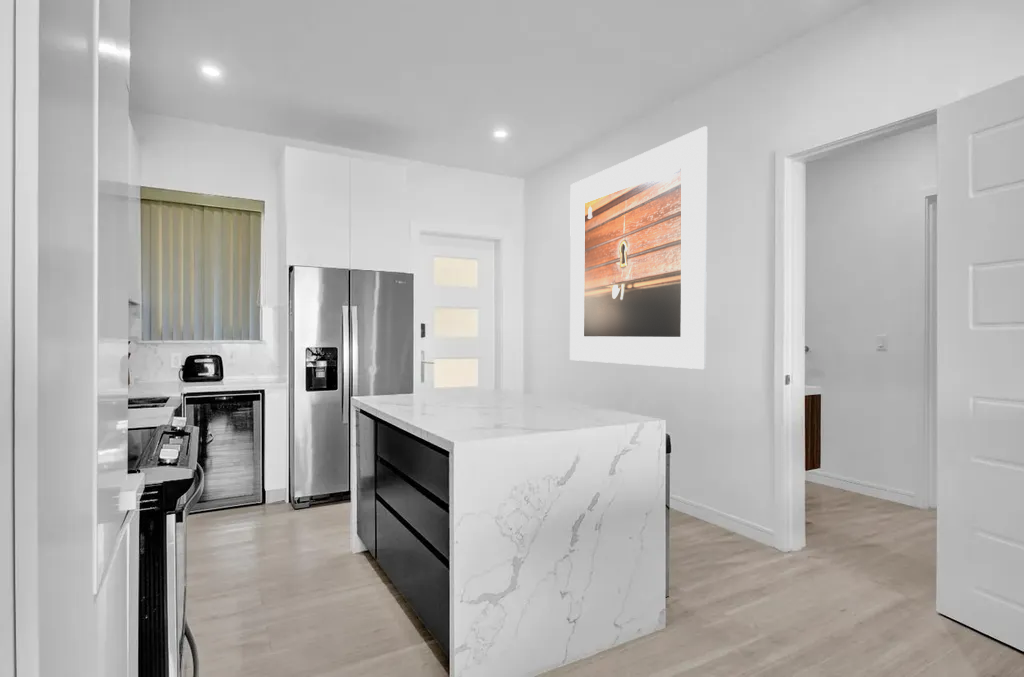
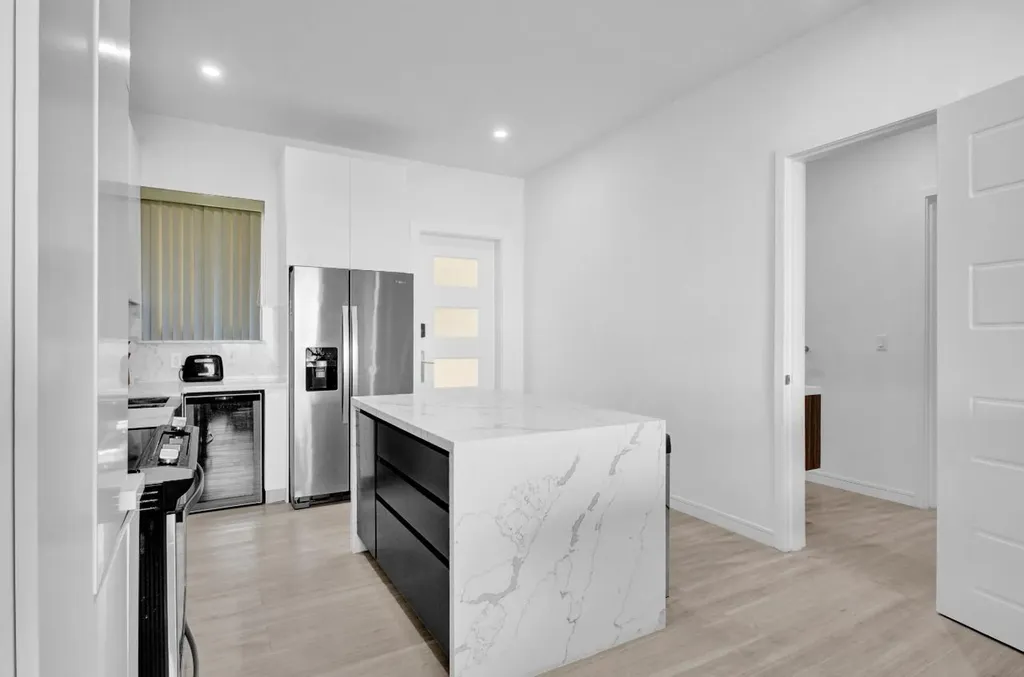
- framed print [569,126,708,370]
